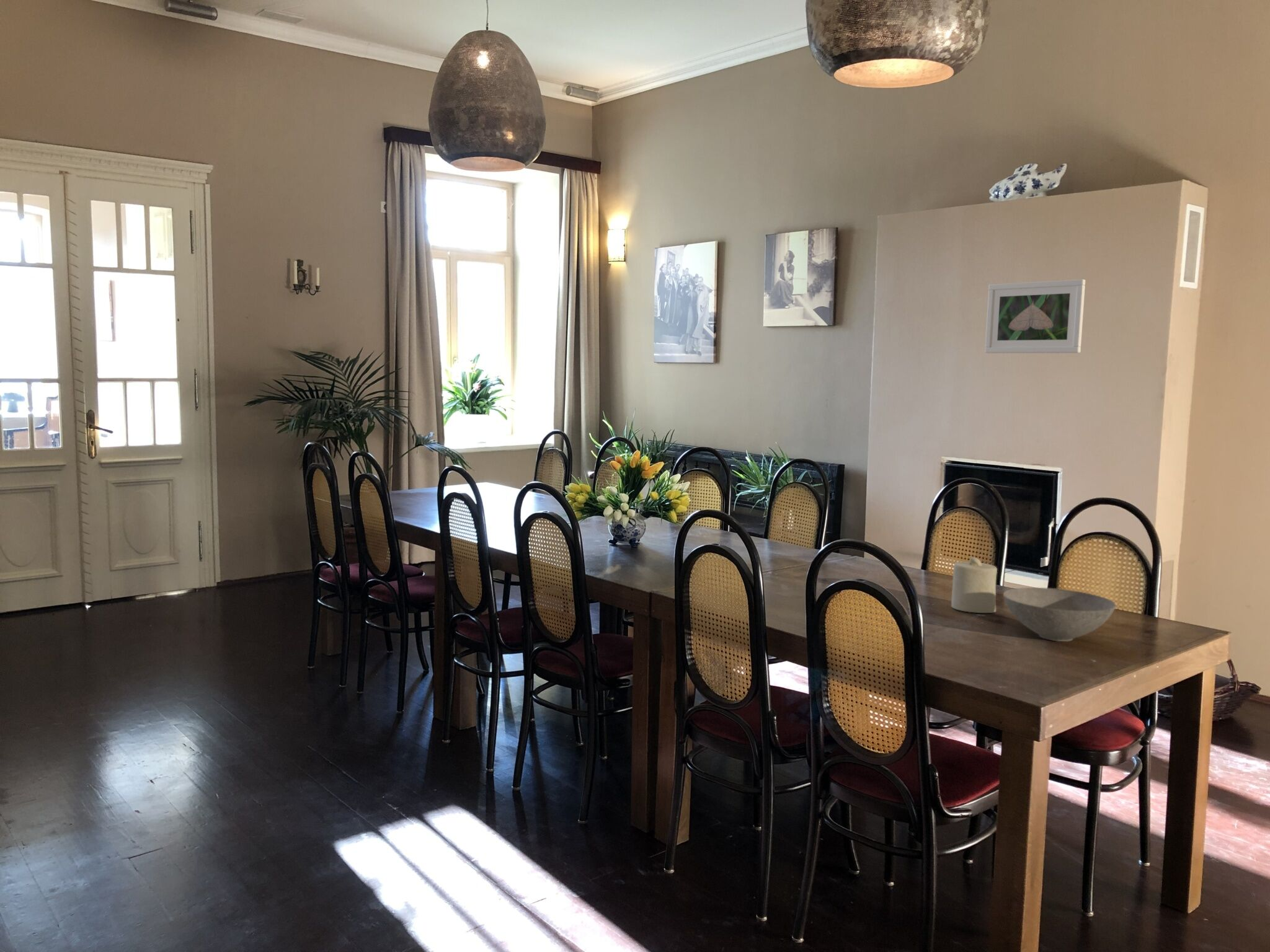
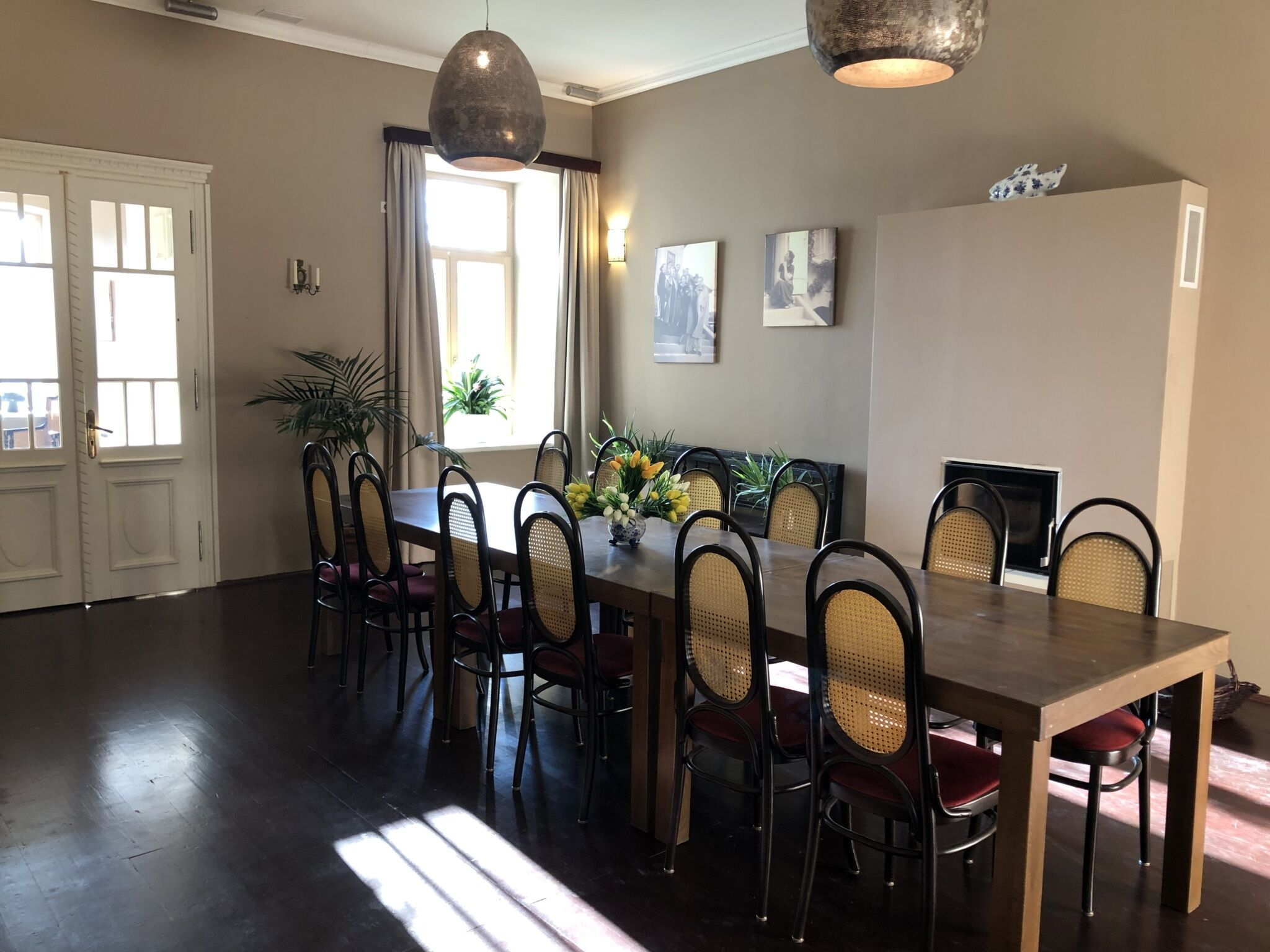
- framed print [984,279,1086,354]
- candle [951,555,998,614]
- bowl [1003,587,1116,642]
